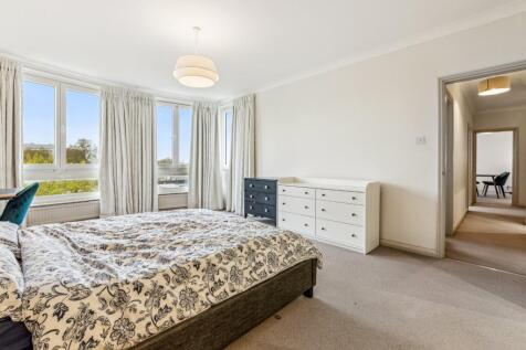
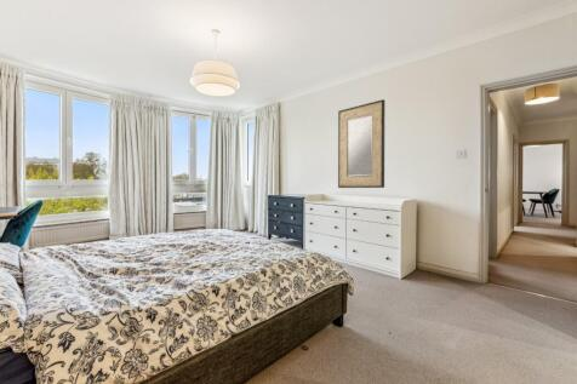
+ home mirror [337,98,385,189]
